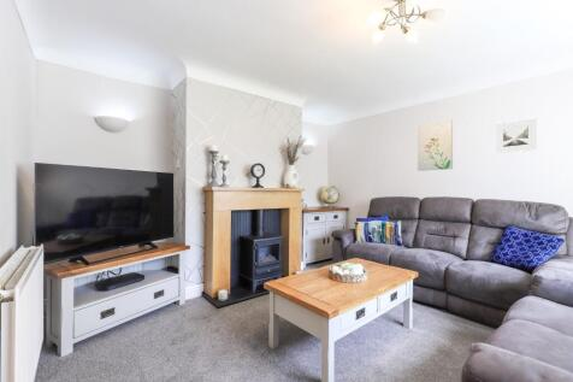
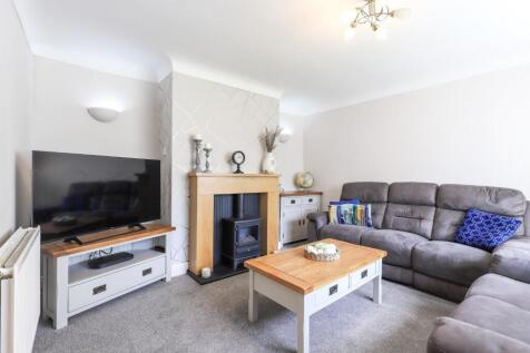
- wall art [417,118,454,172]
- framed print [495,117,538,154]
